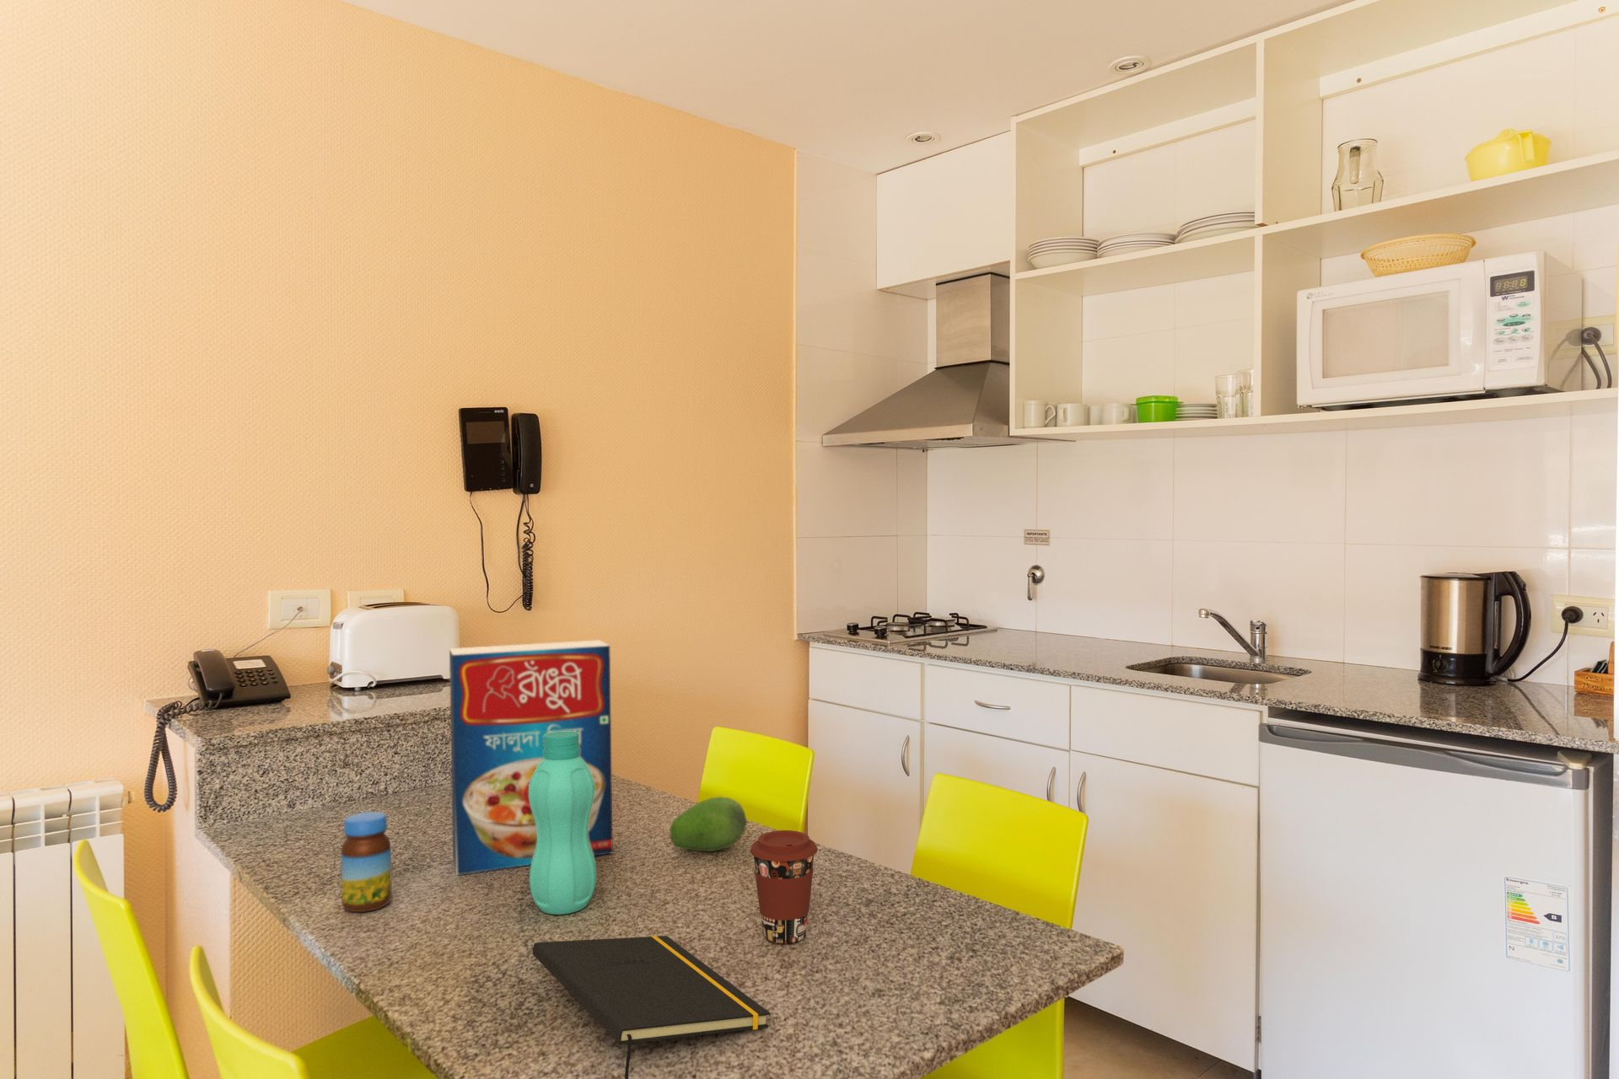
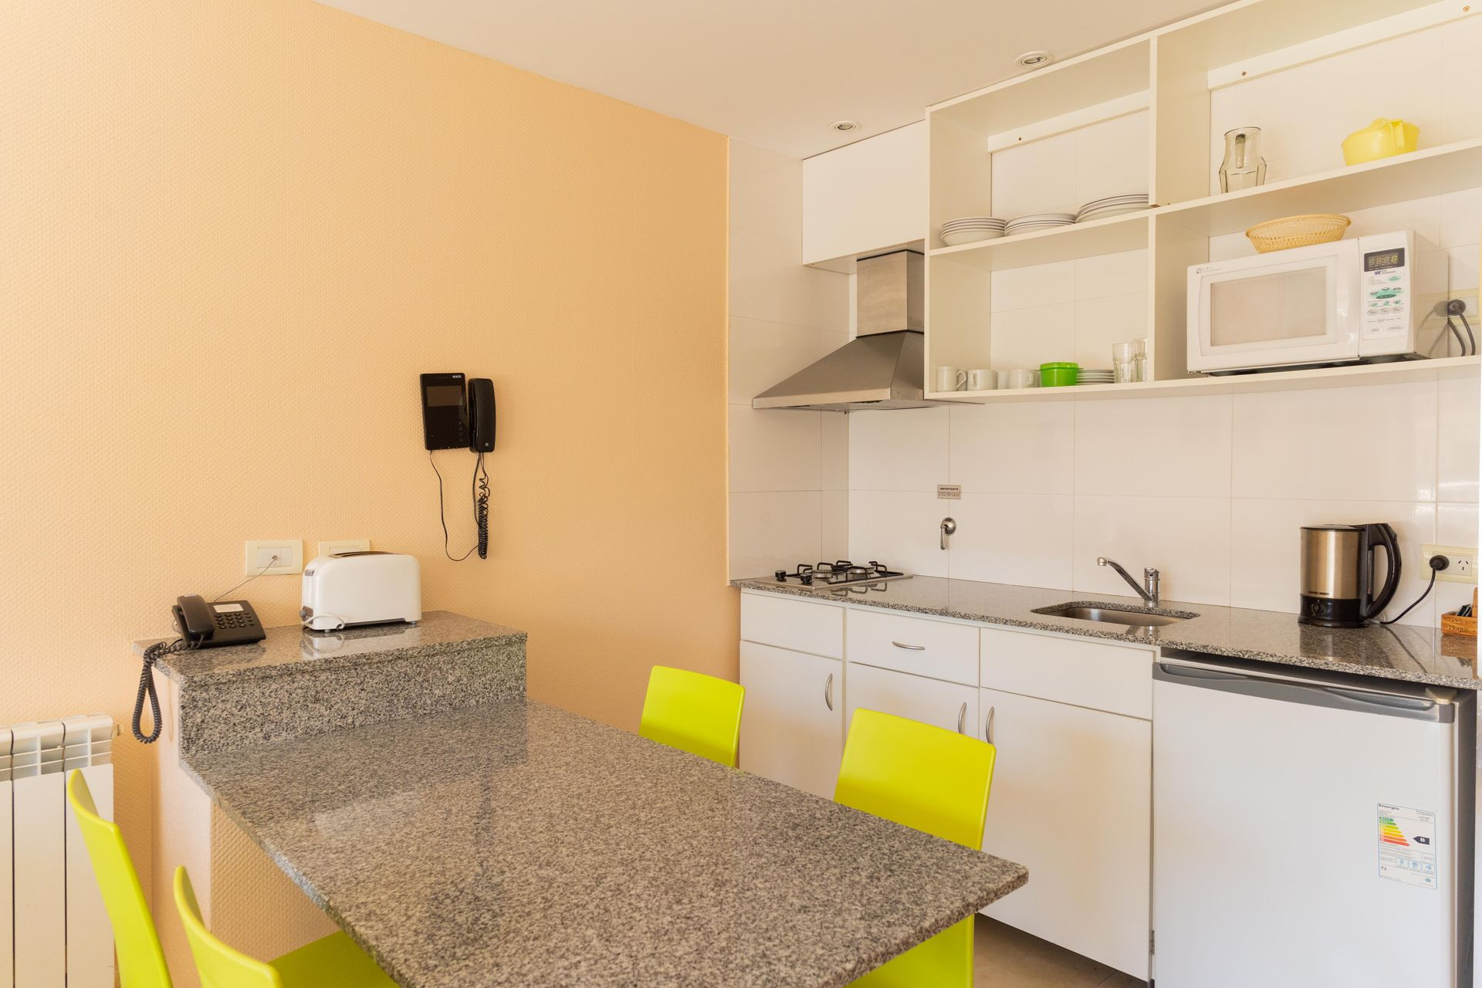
- cereal box [448,639,614,875]
- coffee cup [749,830,819,944]
- bottle [529,731,597,915]
- jar [340,810,393,913]
- fruit [670,796,748,853]
- notepad [532,934,771,1079]
